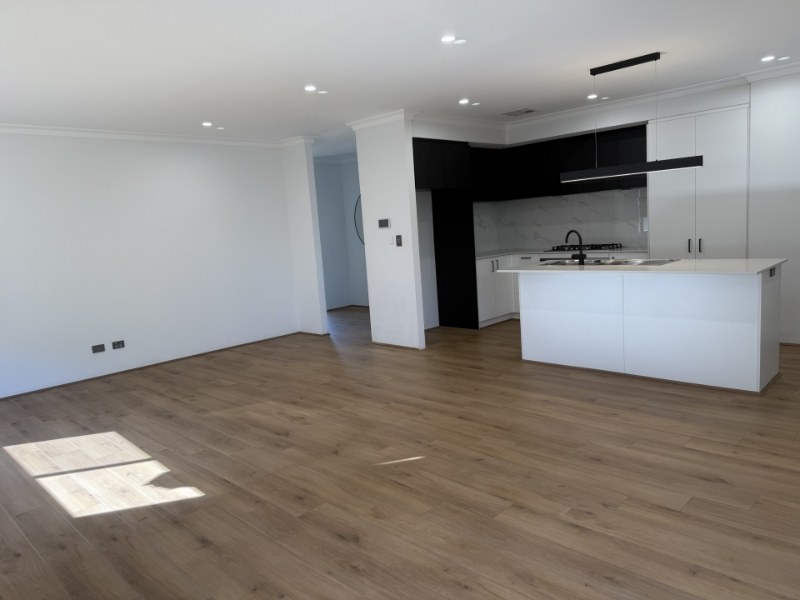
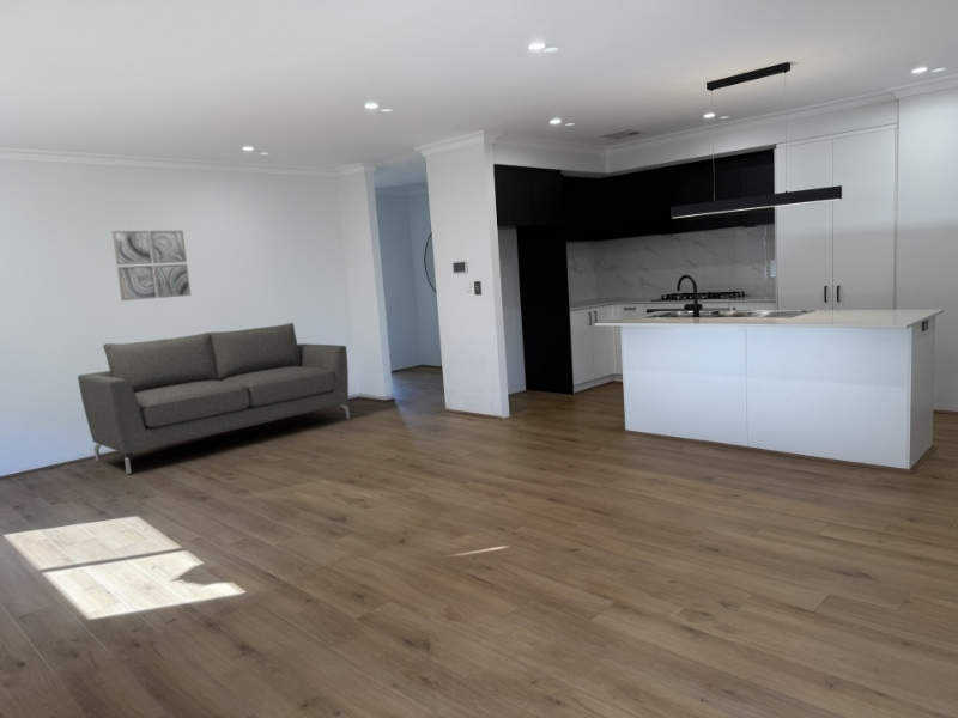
+ wall art [111,230,192,302]
+ sofa [77,322,351,475]
